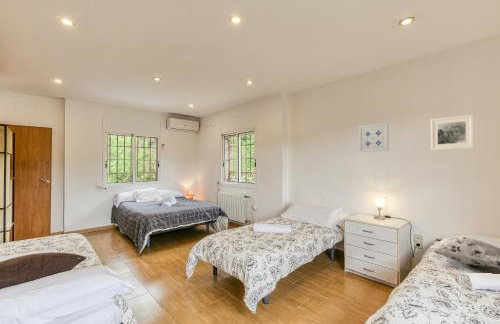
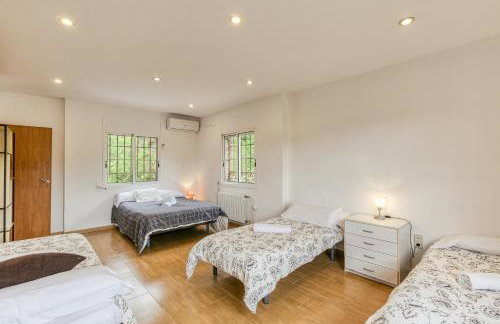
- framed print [430,113,475,151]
- wall art [358,122,389,153]
- decorative pillow [432,236,500,269]
